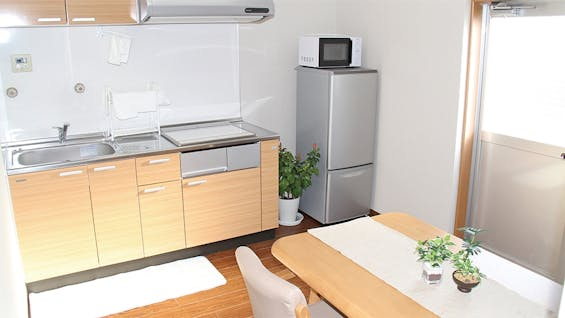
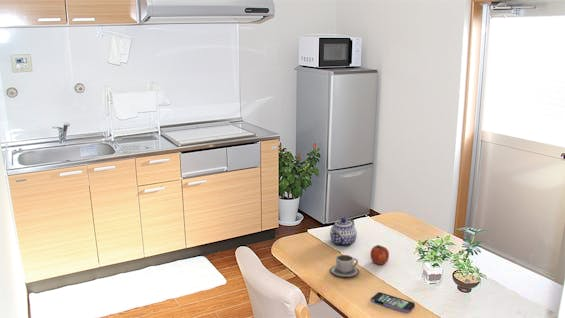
+ smartphone [370,291,416,314]
+ teapot [329,216,358,246]
+ cup [329,254,360,278]
+ fruit [369,244,390,265]
